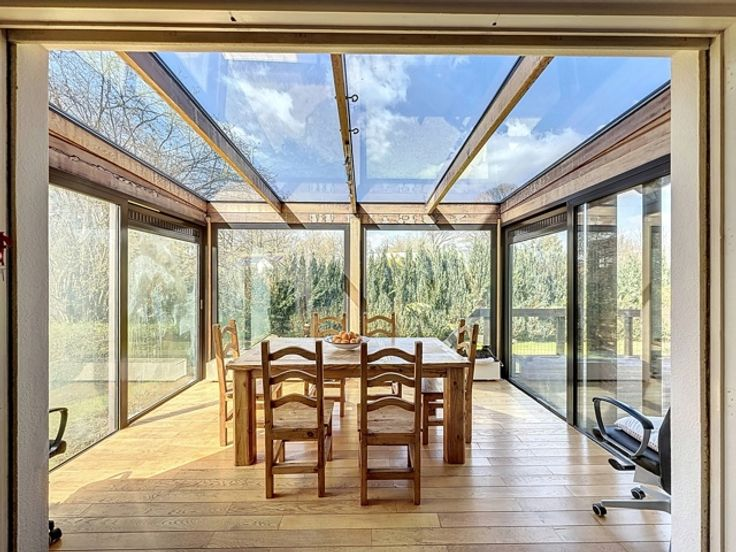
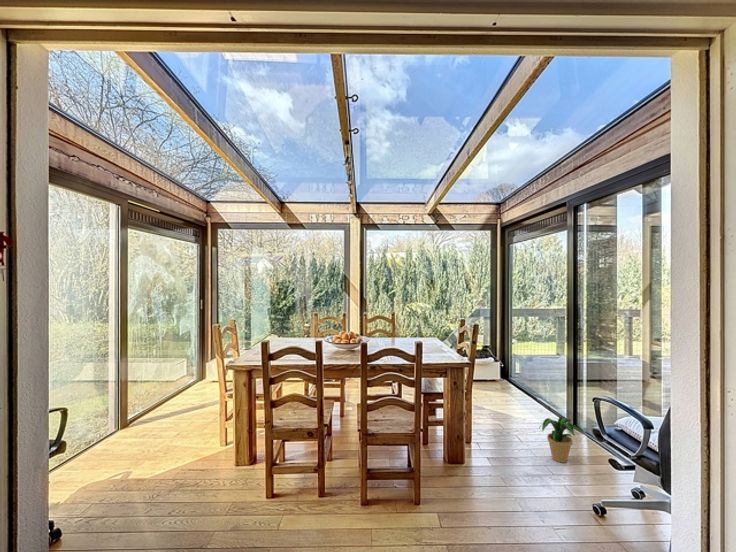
+ potted plant [538,416,586,464]
